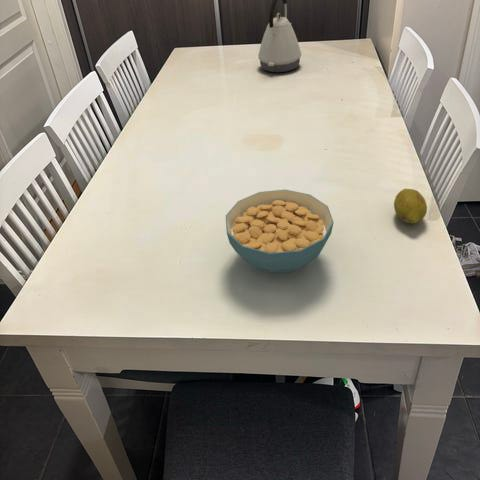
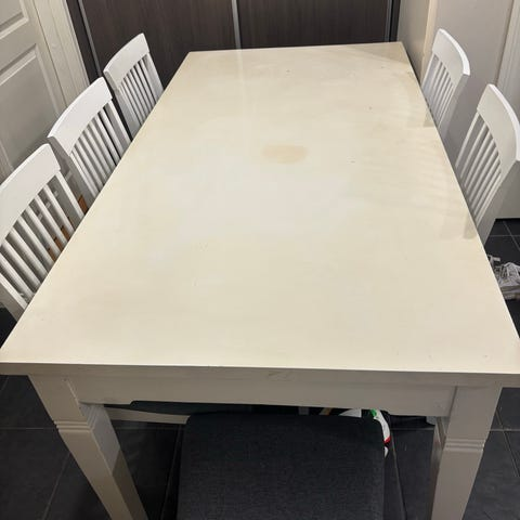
- kettle [257,0,302,73]
- cereal bowl [225,189,335,274]
- fruit [393,188,428,225]
